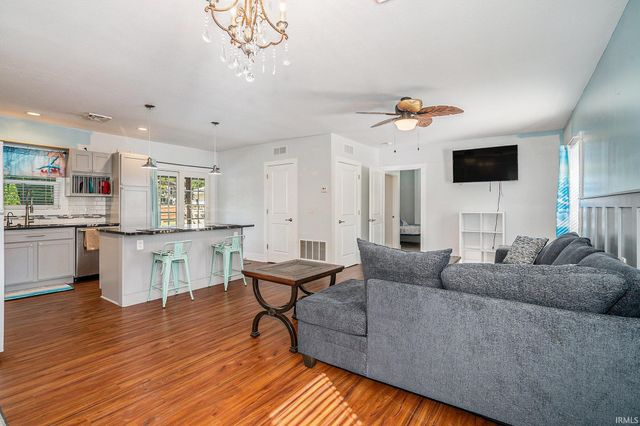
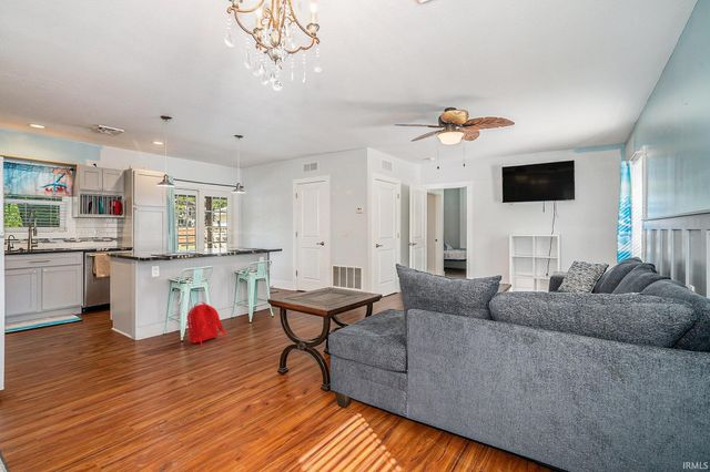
+ backpack [185,301,227,347]
